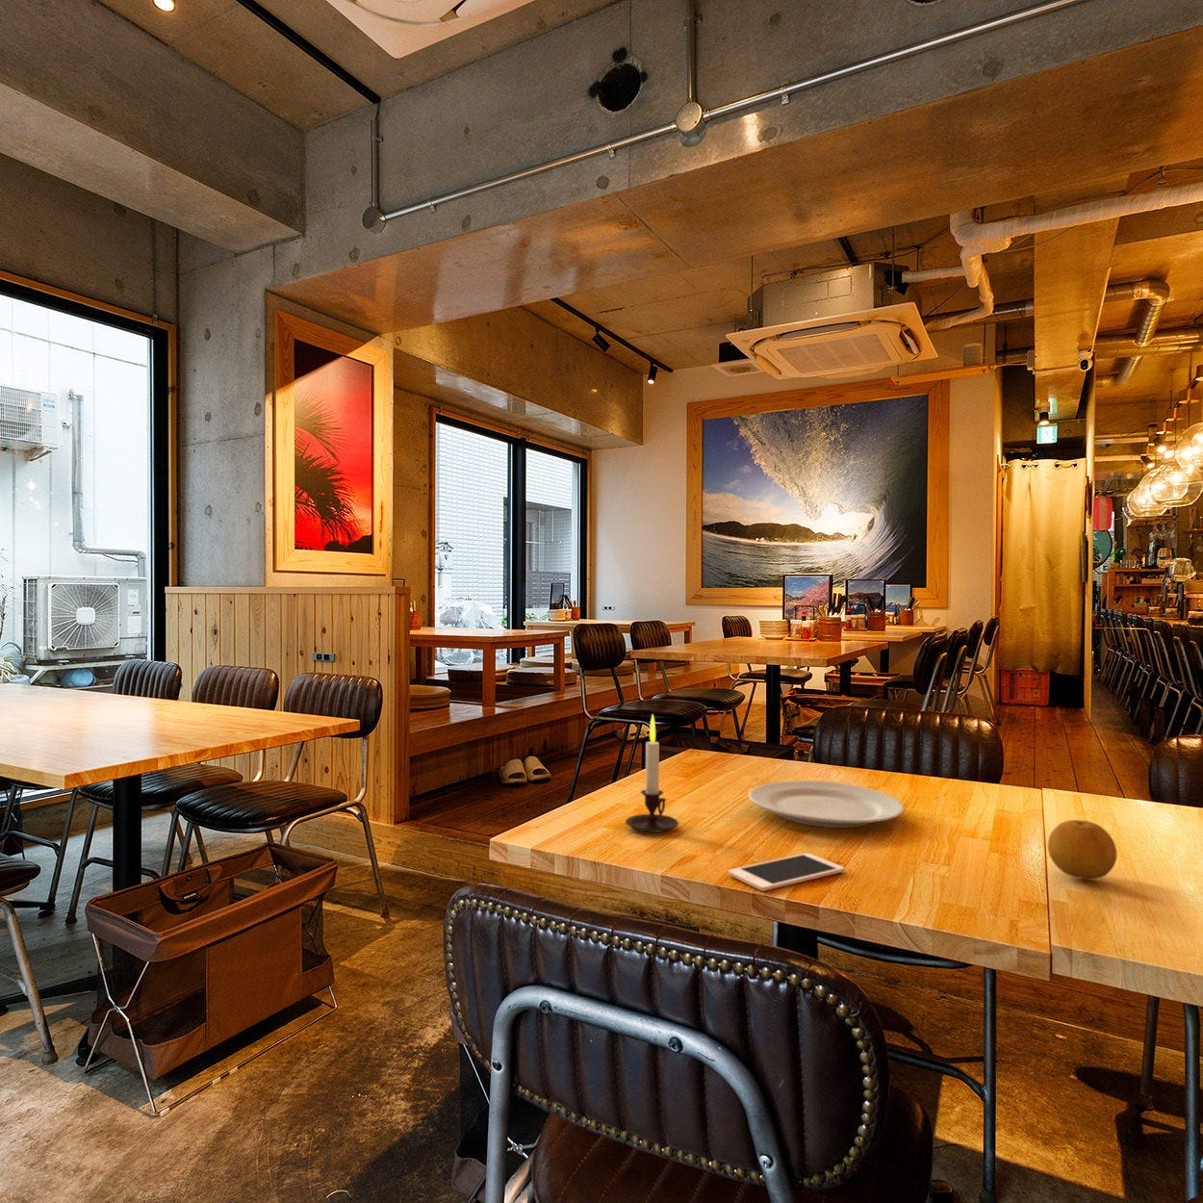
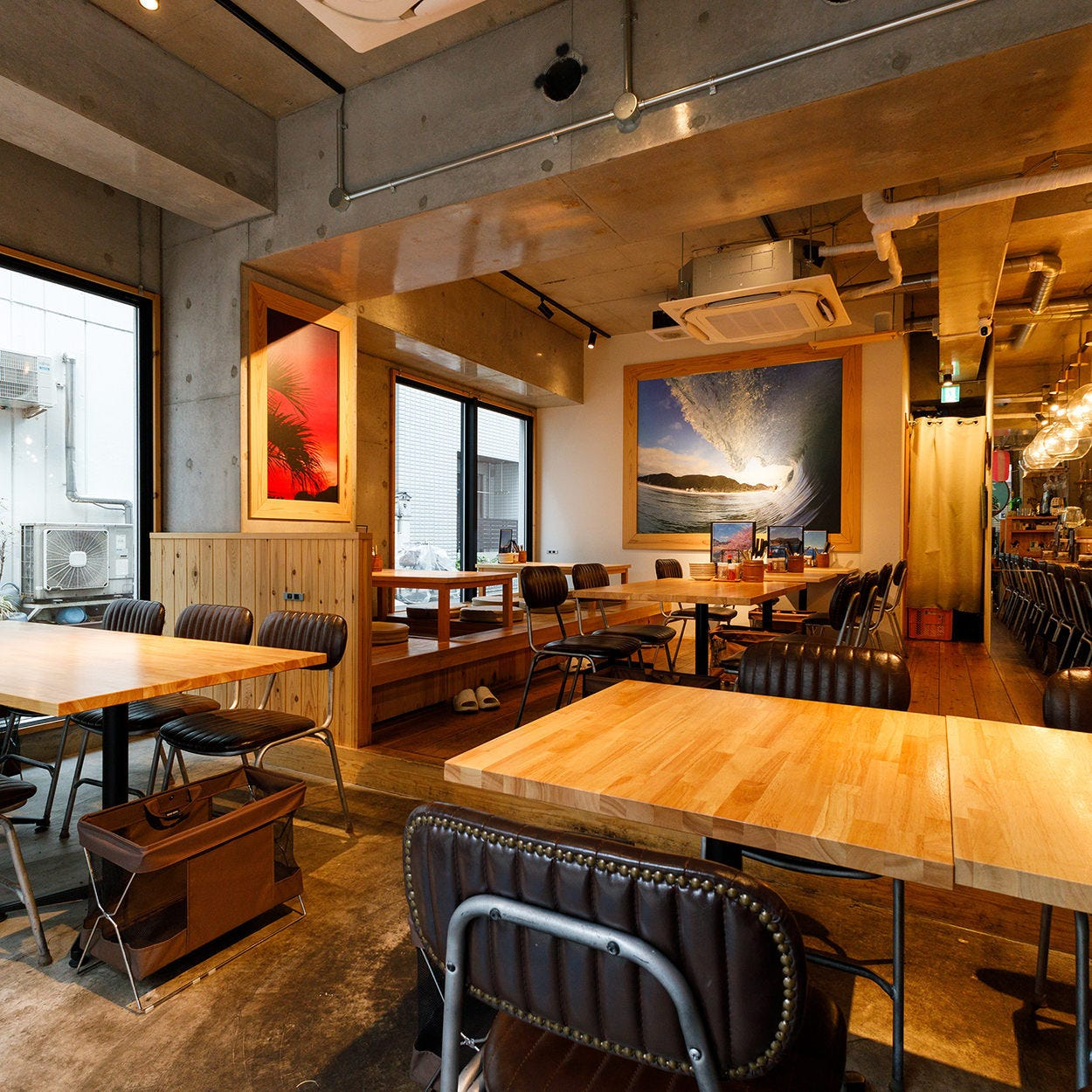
- chinaware [748,780,906,828]
- candle [625,713,680,834]
- fruit [1047,819,1117,879]
- cell phone [727,853,846,892]
